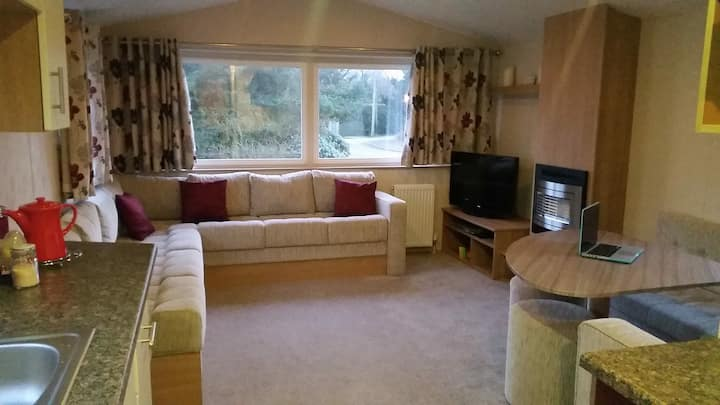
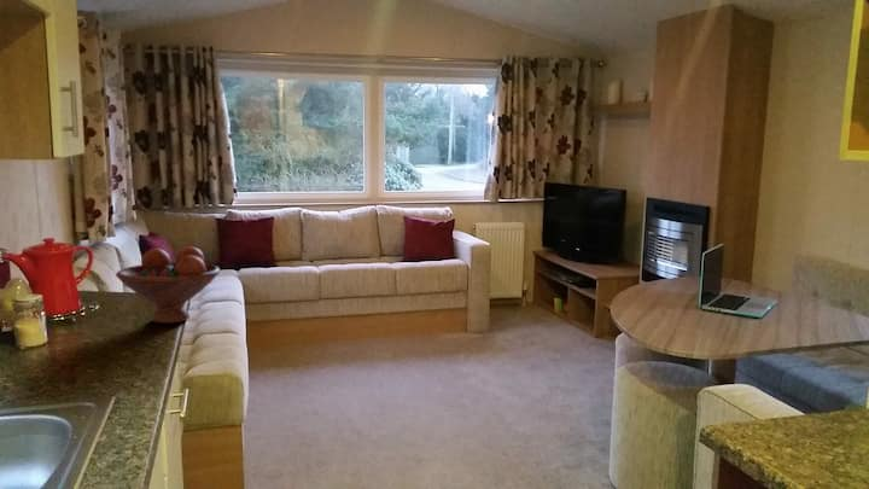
+ fruit bowl [115,245,221,325]
